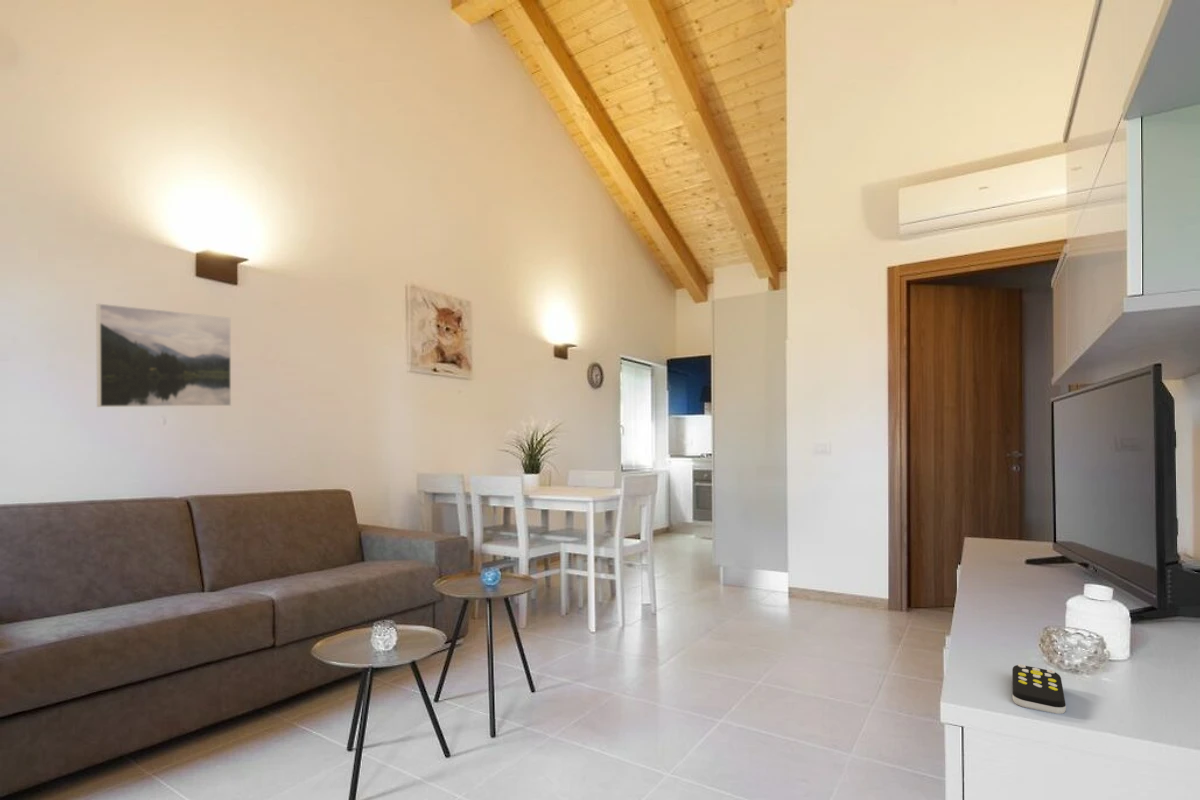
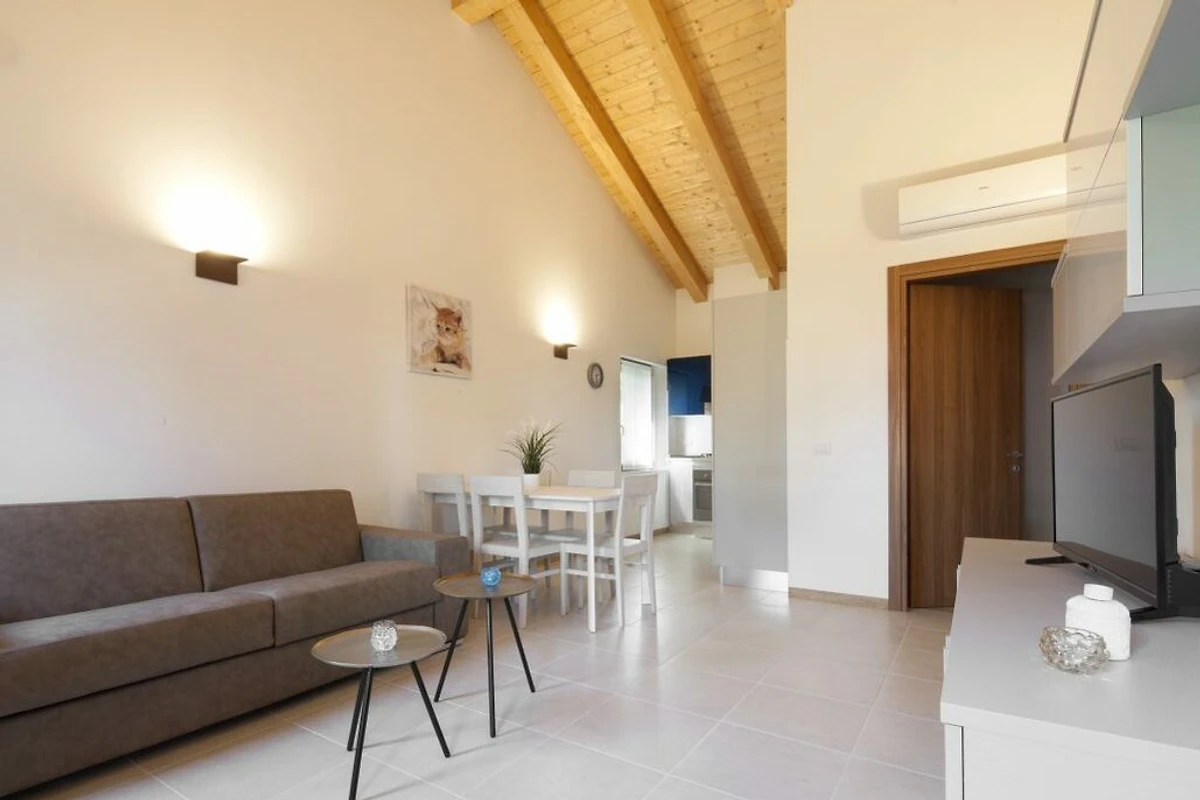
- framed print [96,303,232,408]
- remote control [1011,663,1067,715]
